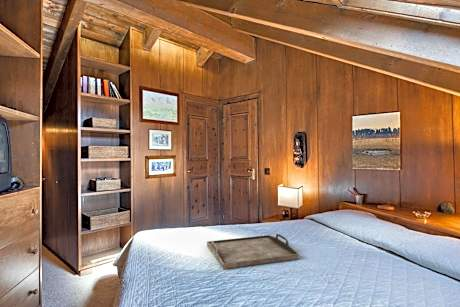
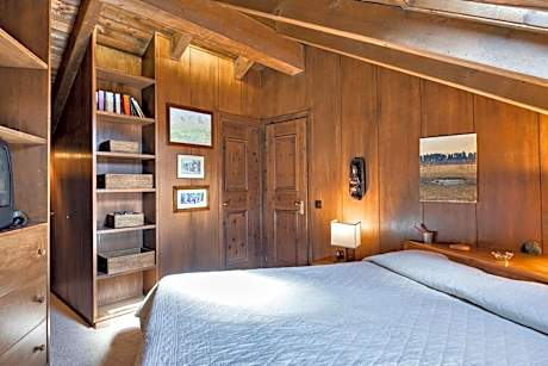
- serving tray [206,233,300,270]
